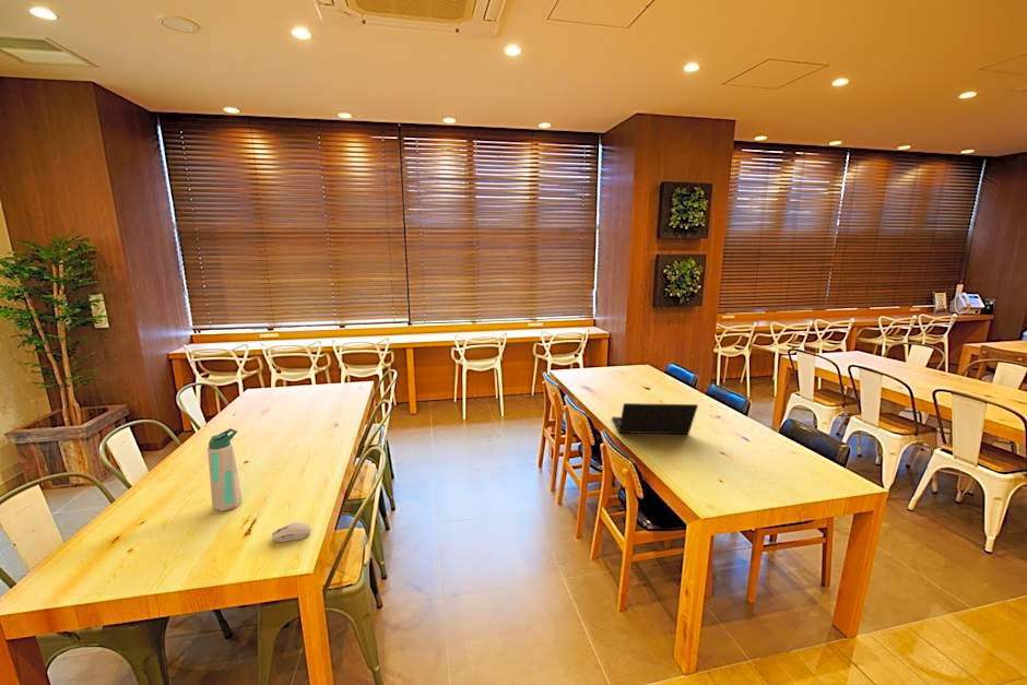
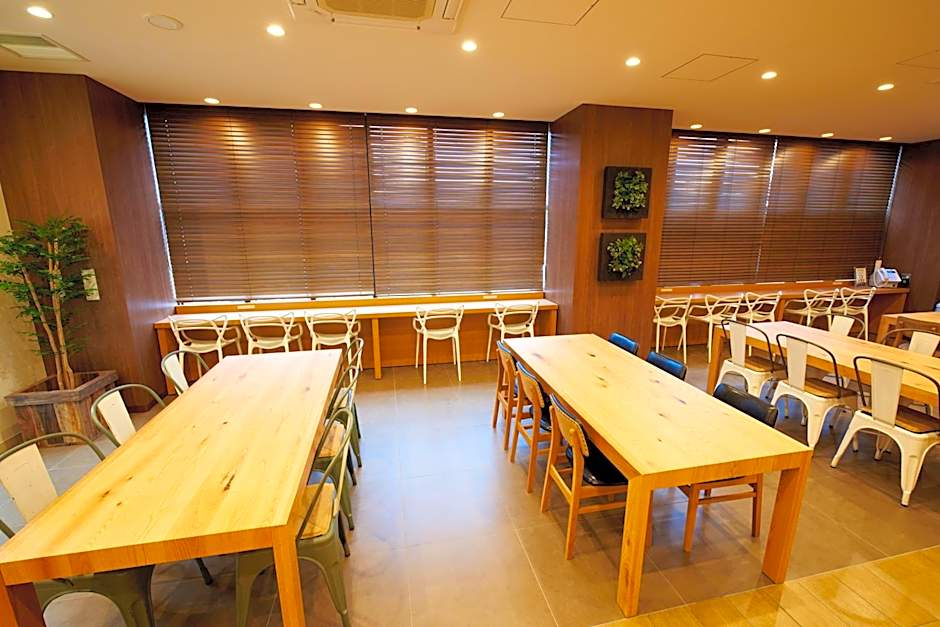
- computer mouse [271,521,312,543]
- water bottle [206,427,244,512]
- laptop [611,402,699,435]
